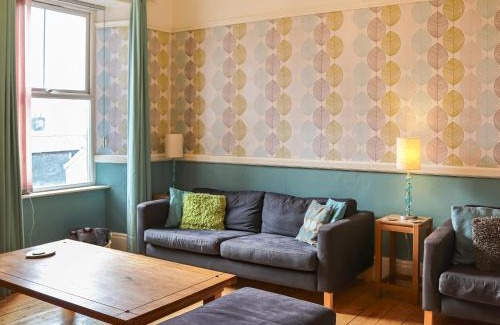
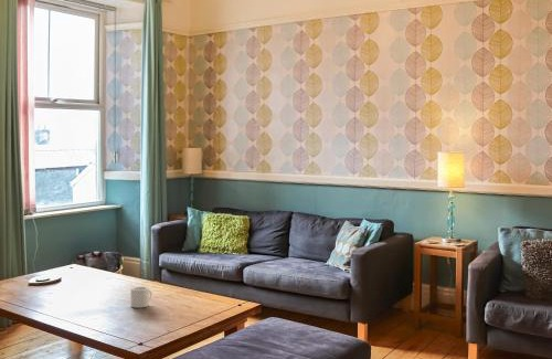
+ mug [130,285,153,309]
